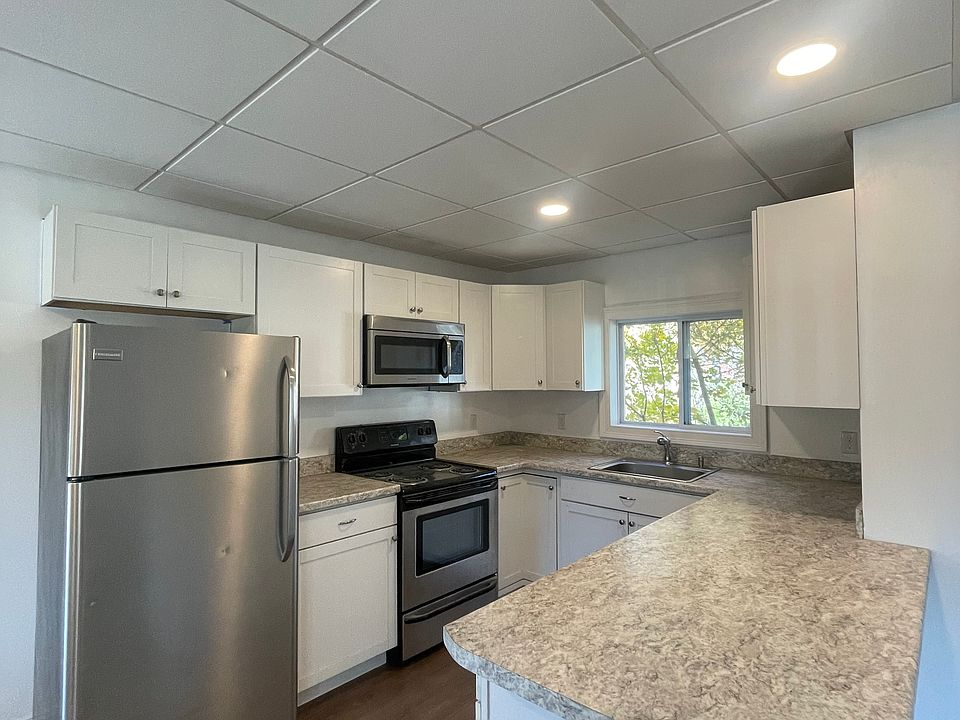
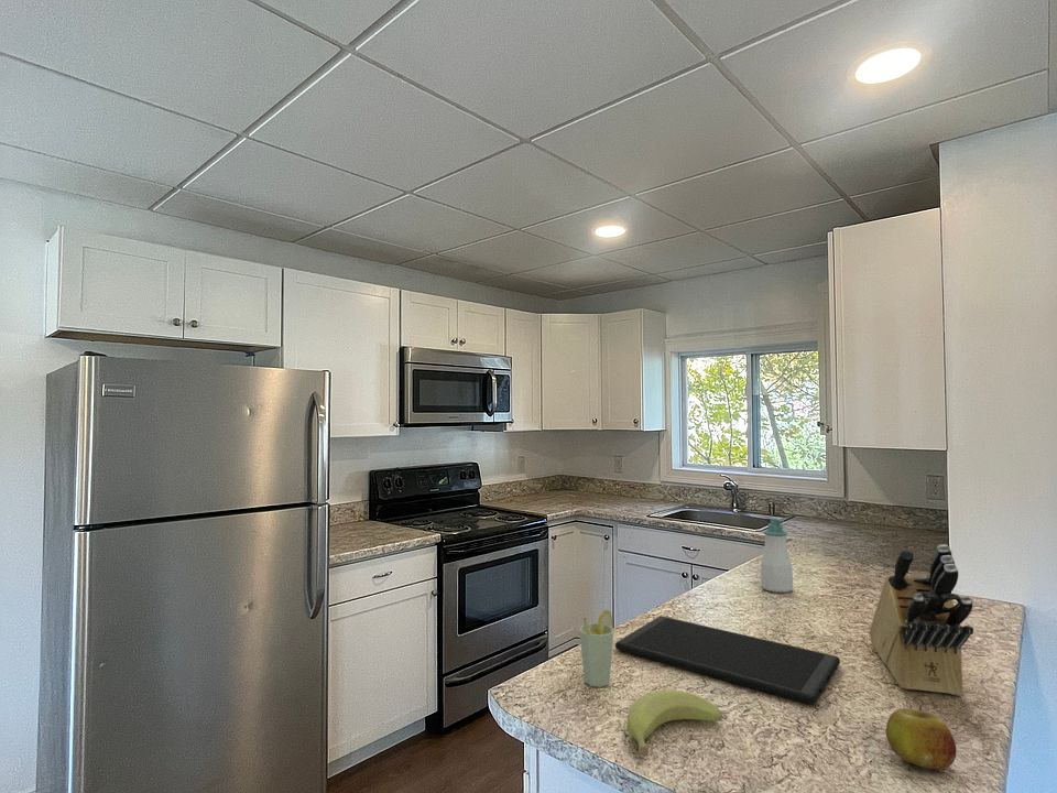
+ cutting board [614,615,841,705]
+ banana [625,688,723,757]
+ soap bottle [760,517,794,594]
+ cup [578,609,614,688]
+ knife block [869,543,974,696]
+ fruit [885,707,958,770]
